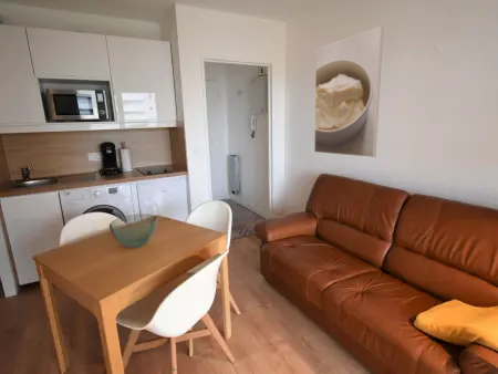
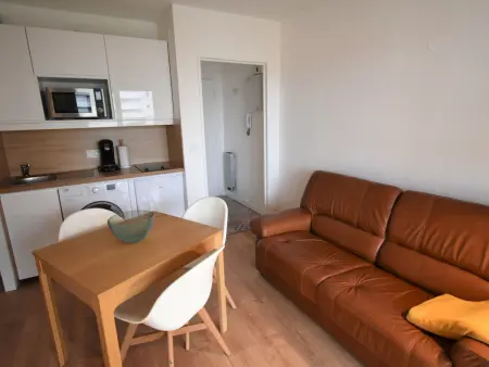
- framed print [313,25,384,158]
